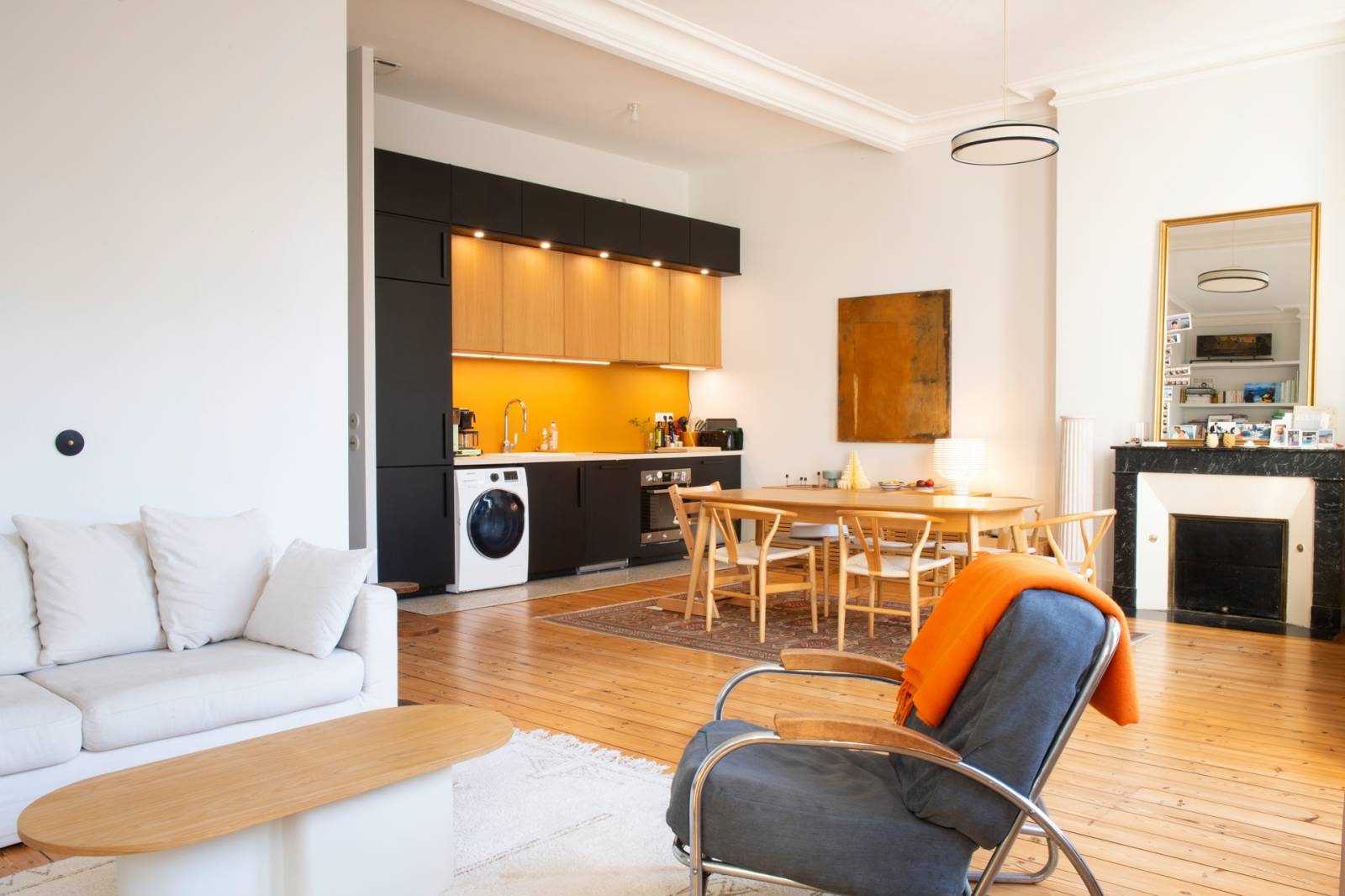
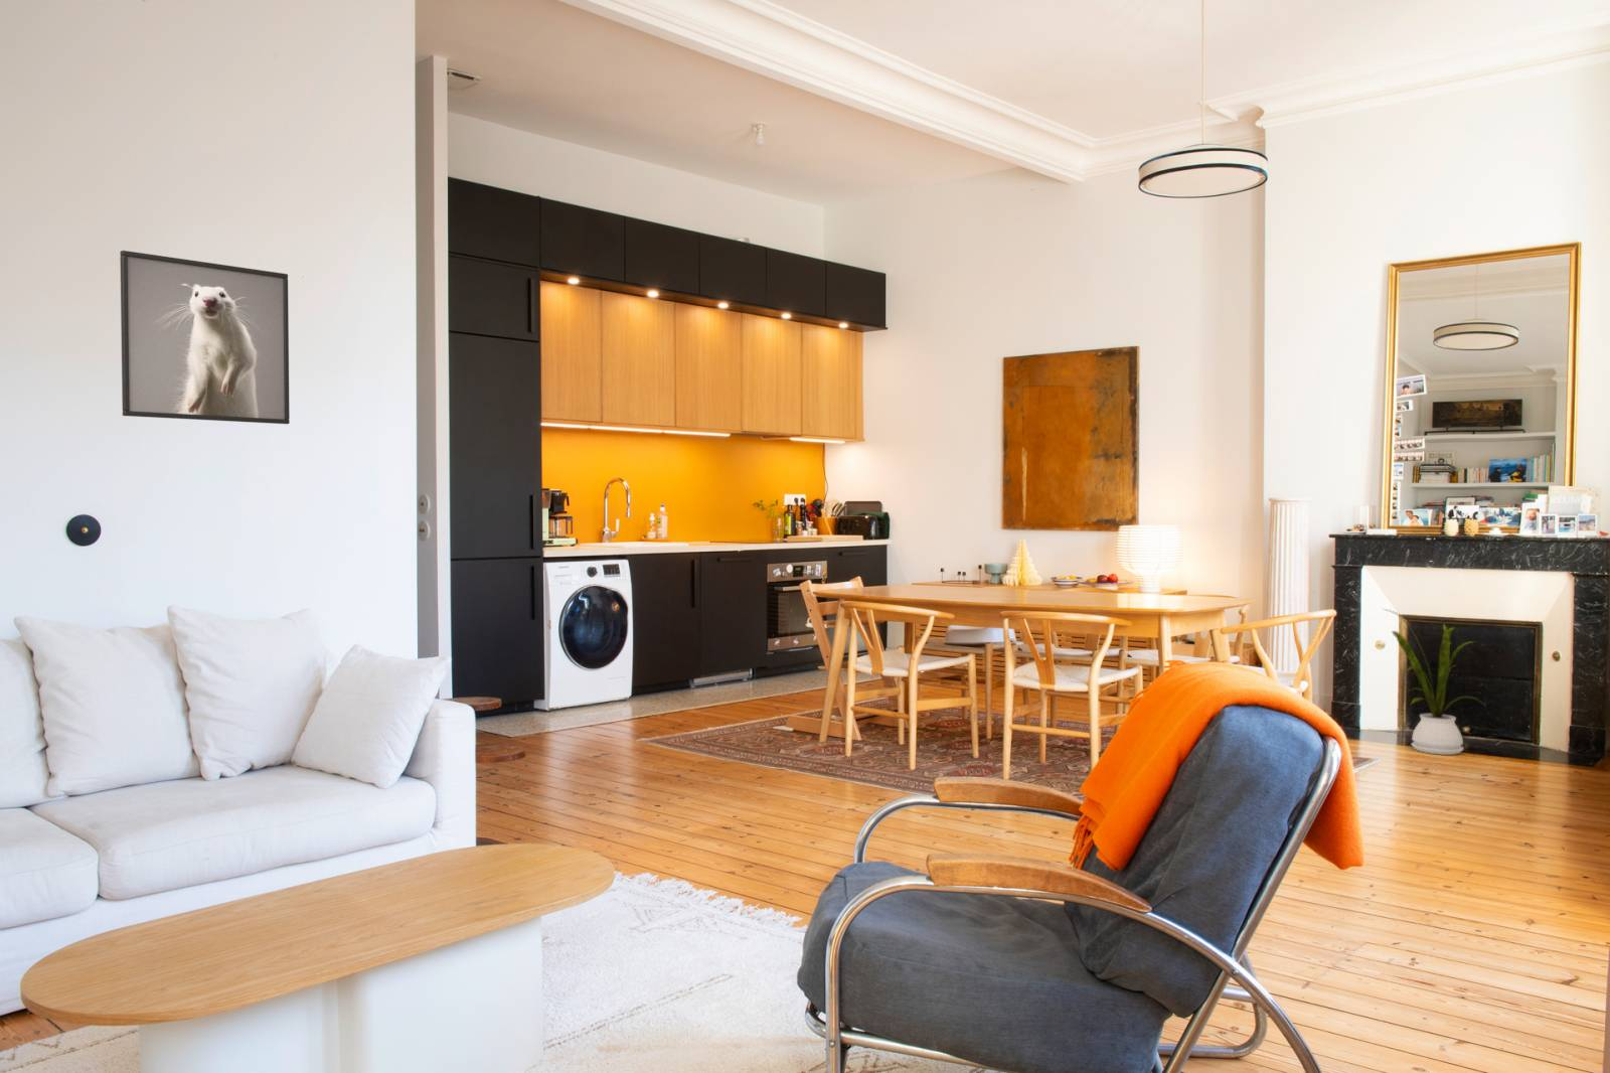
+ house plant [1383,608,1487,756]
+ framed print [119,249,291,425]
